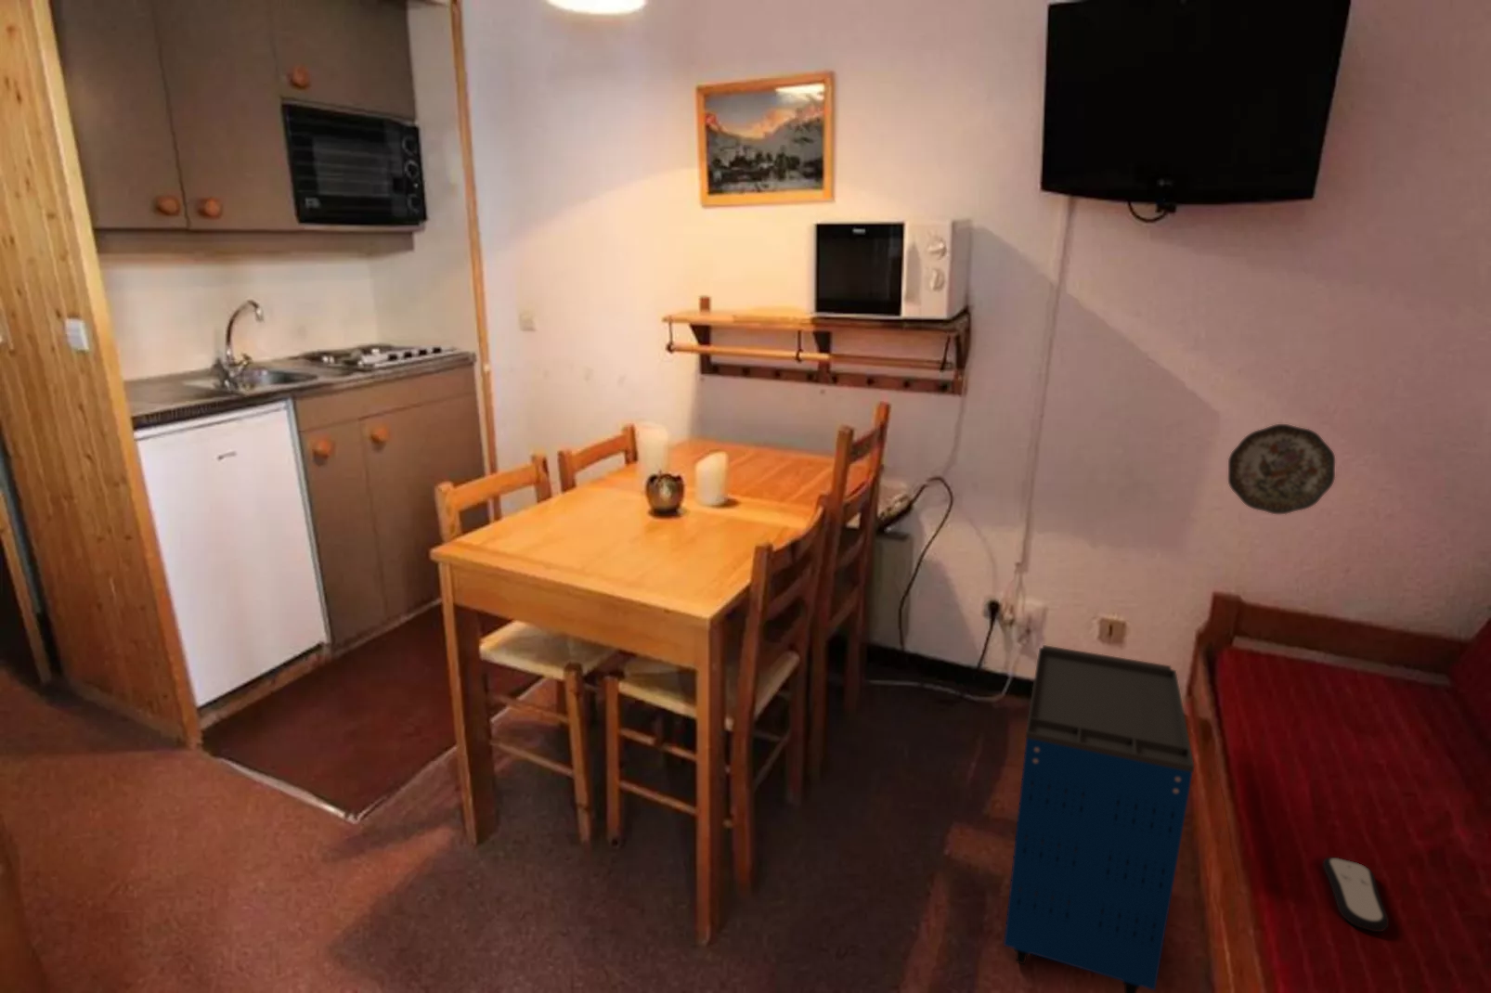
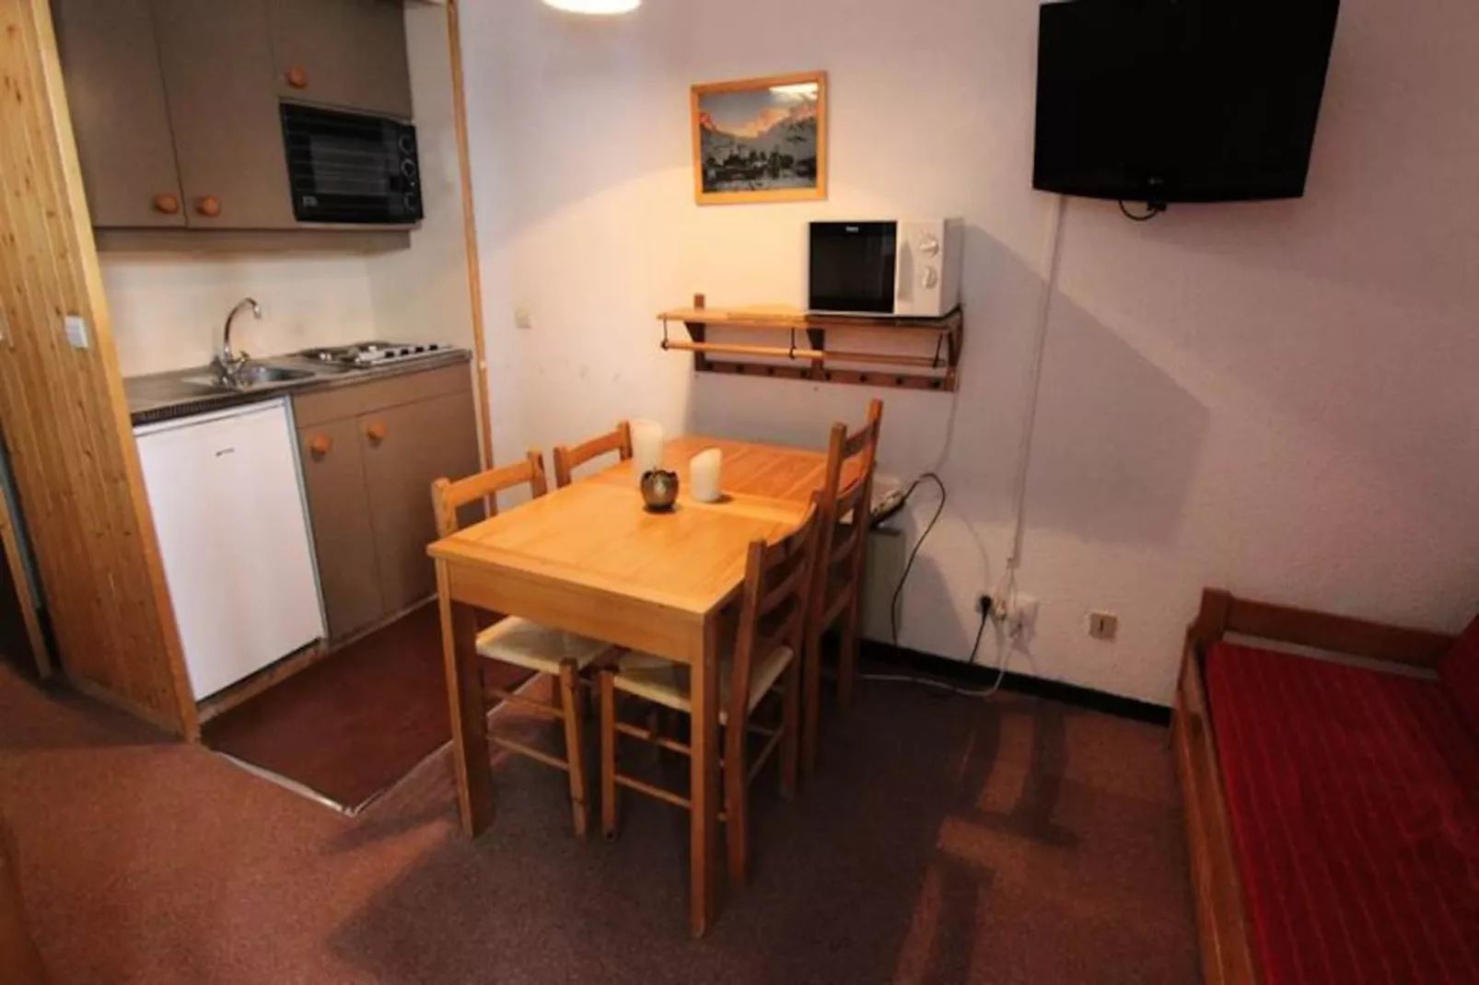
- decorative plate [1227,423,1336,515]
- cabinet [1002,644,1196,993]
- remote control [1323,857,1390,933]
